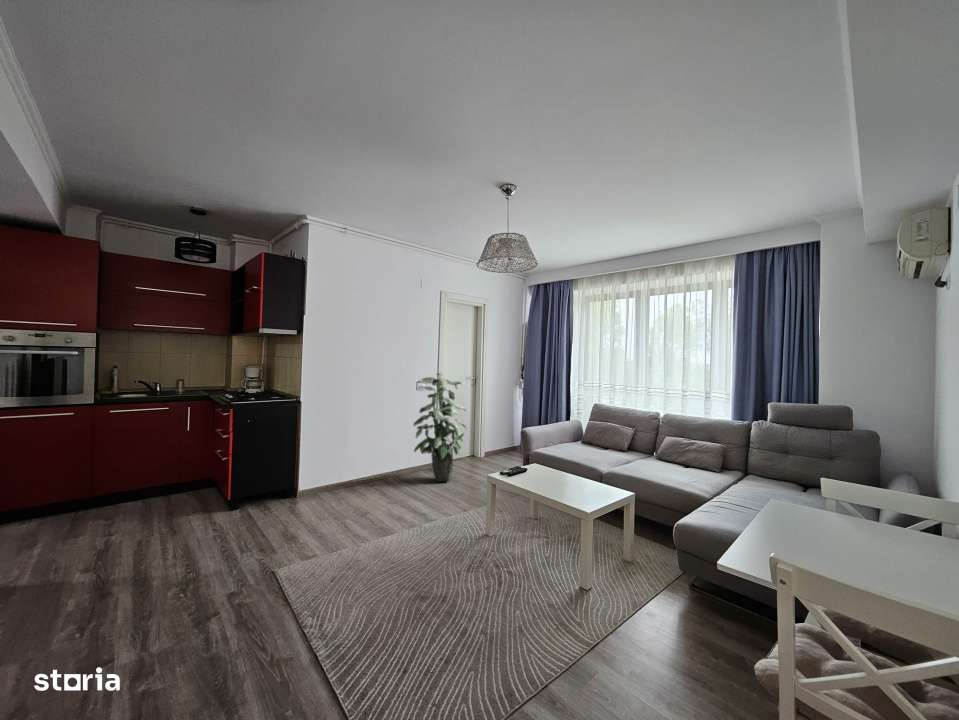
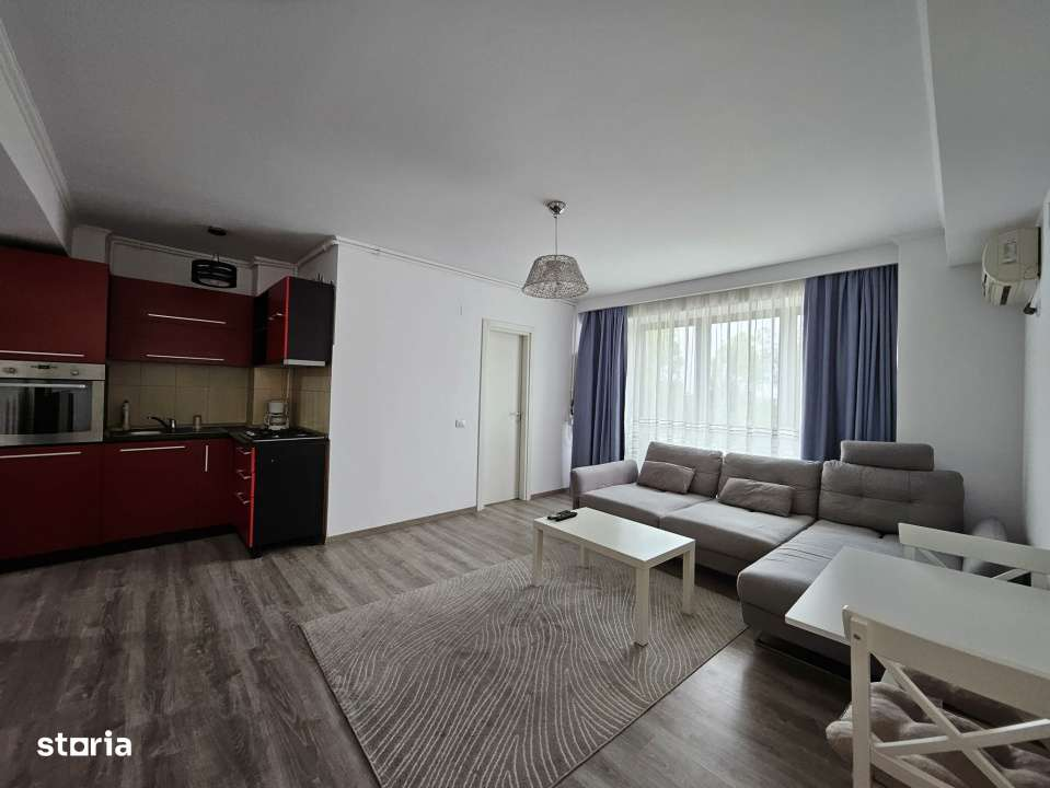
- indoor plant [412,372,468,483]
